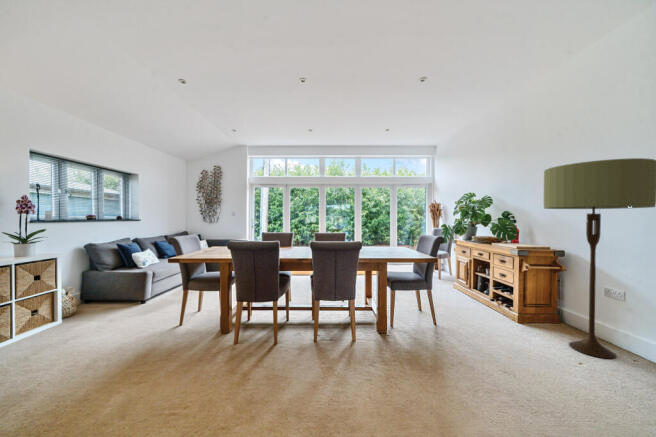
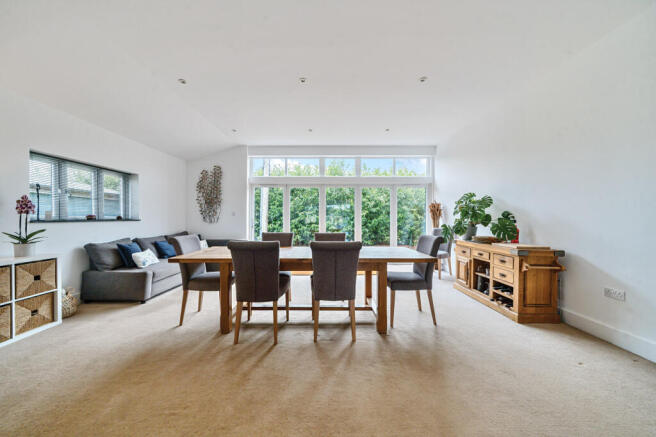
- floor lamp [543,157,656,359]
